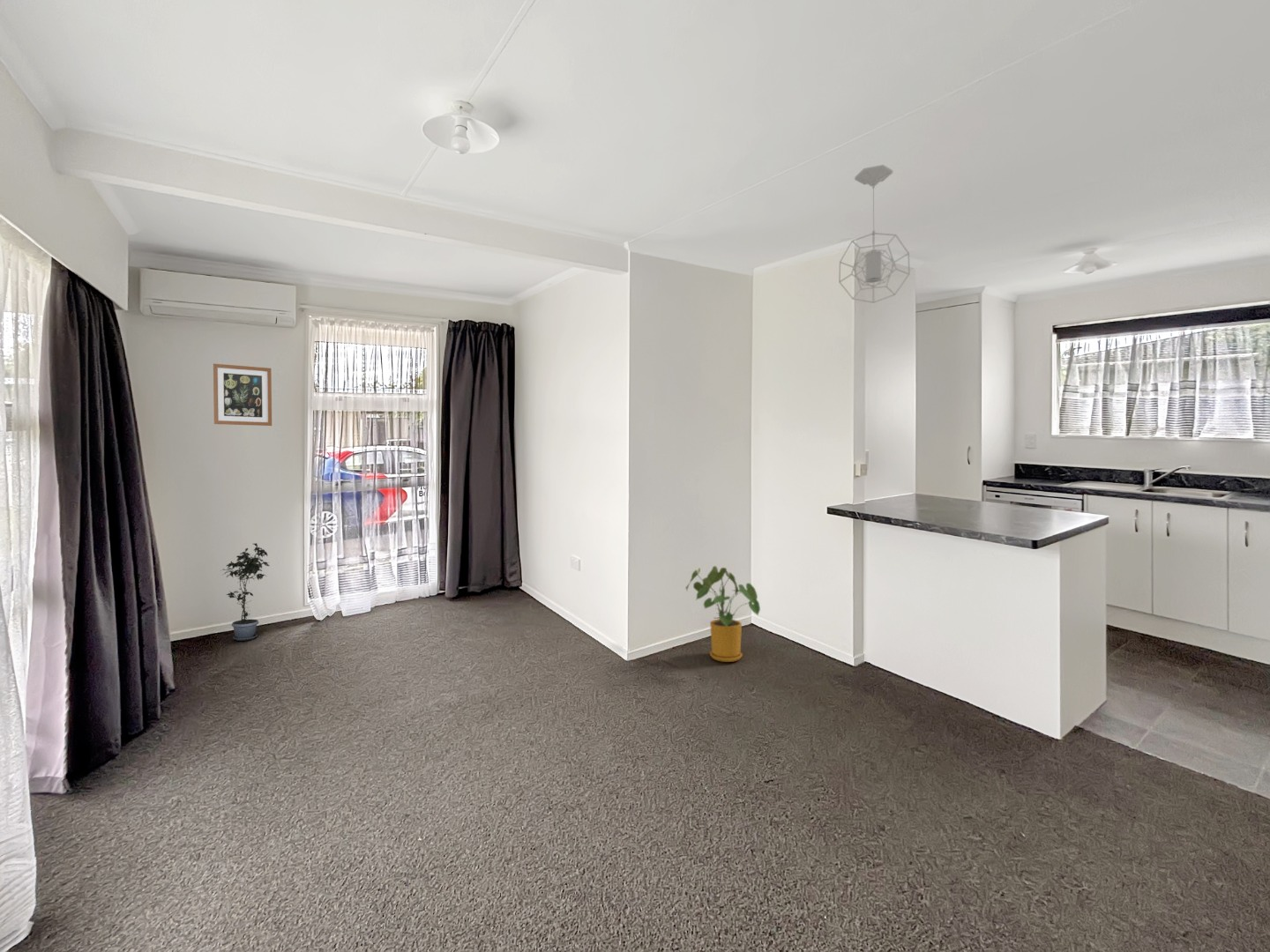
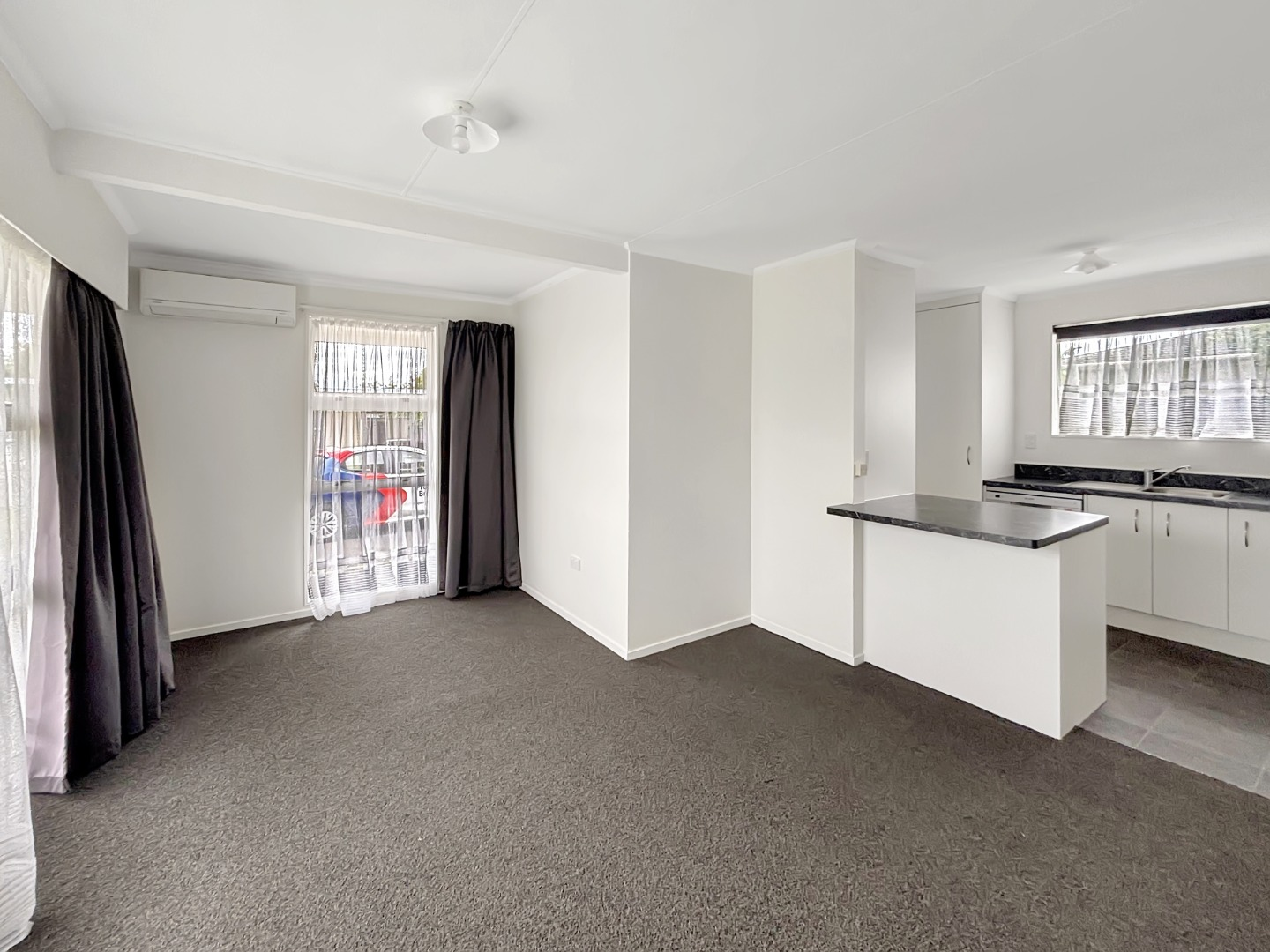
- wall art [213,363,273,427]
- house plant [685,565,761,663]
- pendant light [838,164,910,304]
- potted plant [220,542,270,642]
